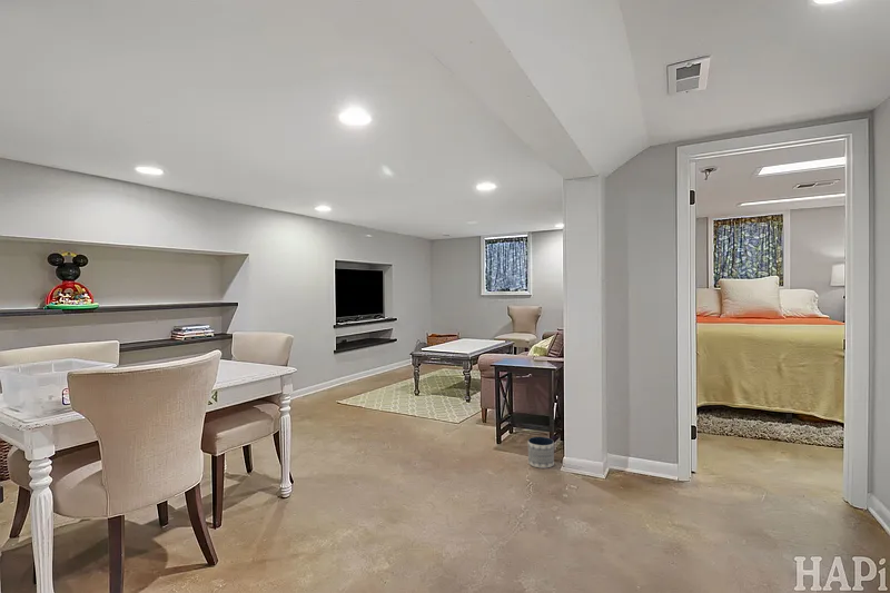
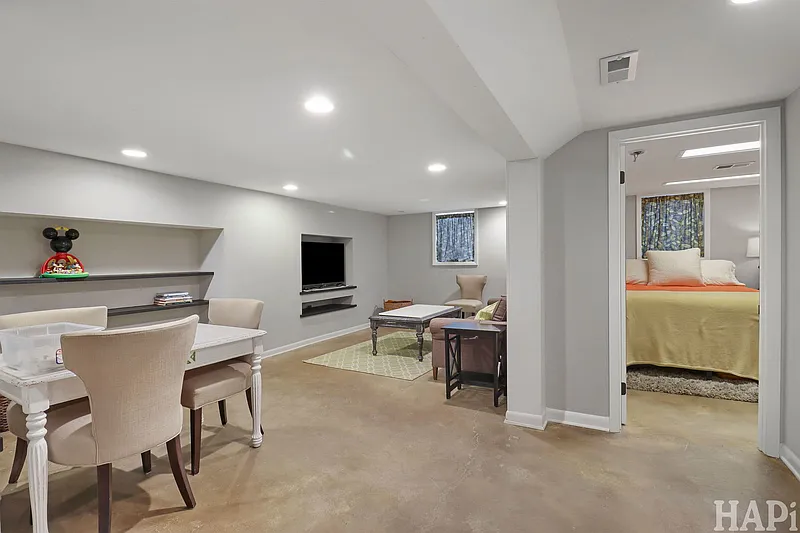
- planter [527,436,555,470]
